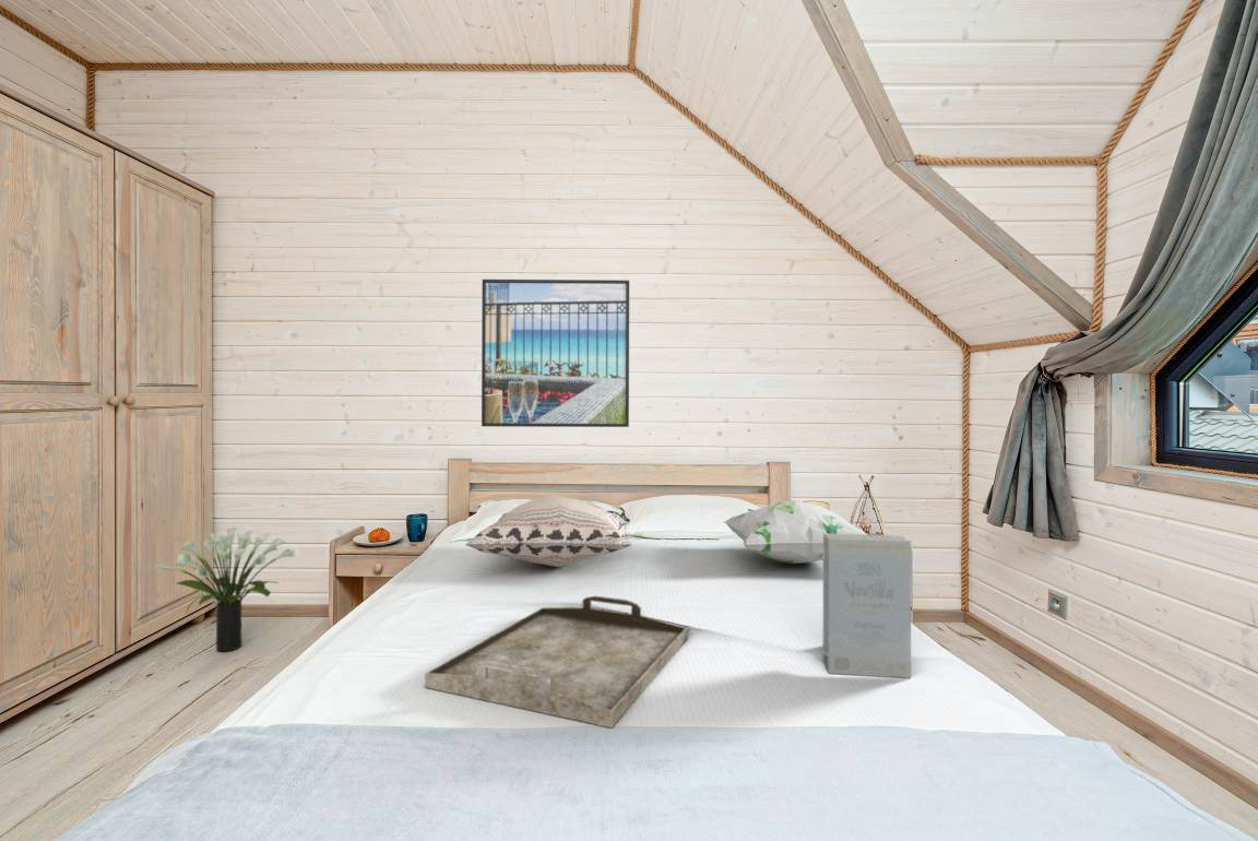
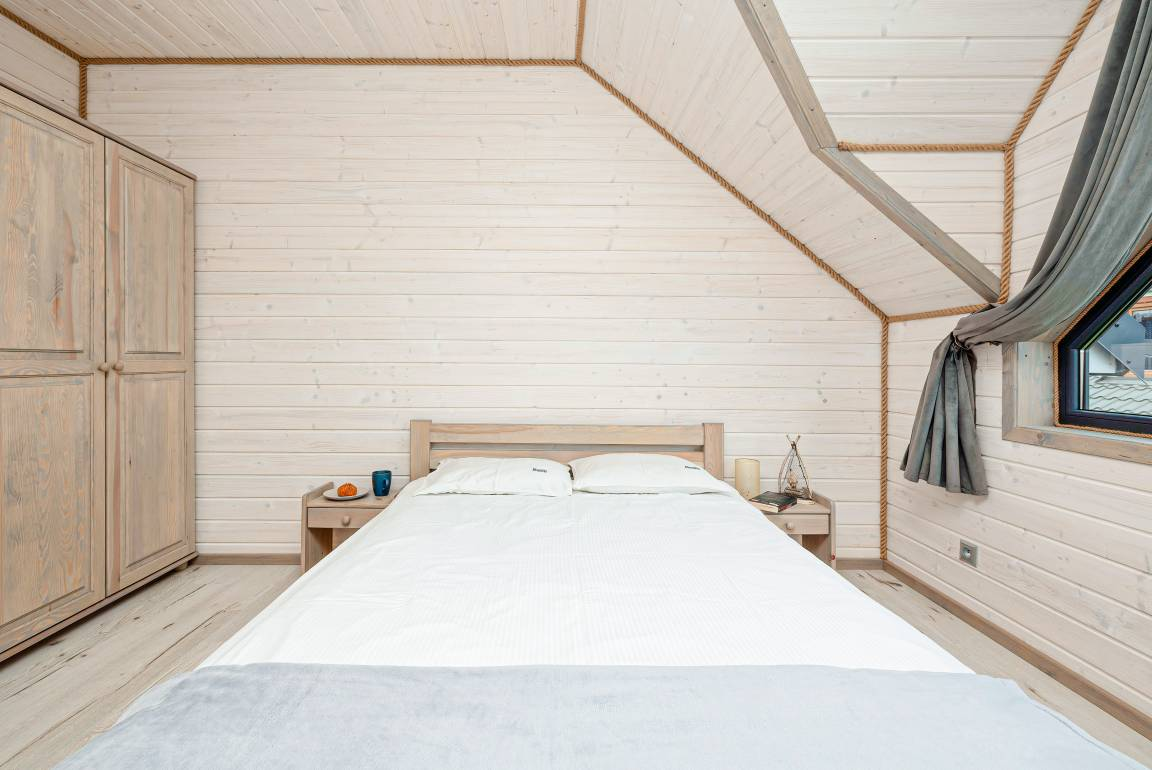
- potted plant [154,526,296,652]
- decorative pillow [723,500,869,565]
- serving tray [424,595,689,729]
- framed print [480,279,630,428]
- book [822,534,912,679]
- decorative pillow [464,494,632,568]
